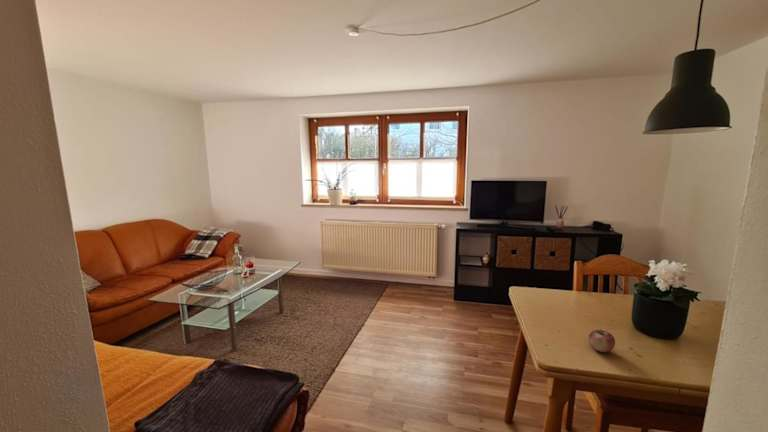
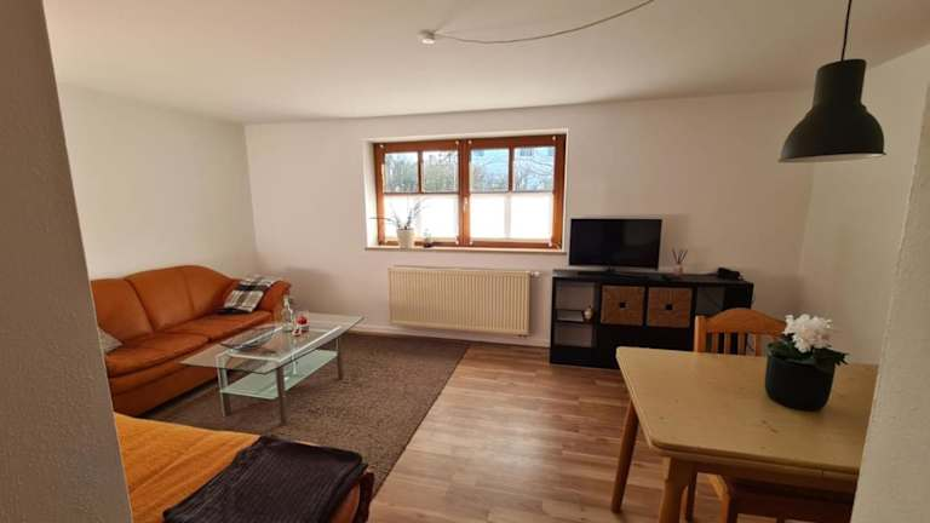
- apple [587,328,616,353]
